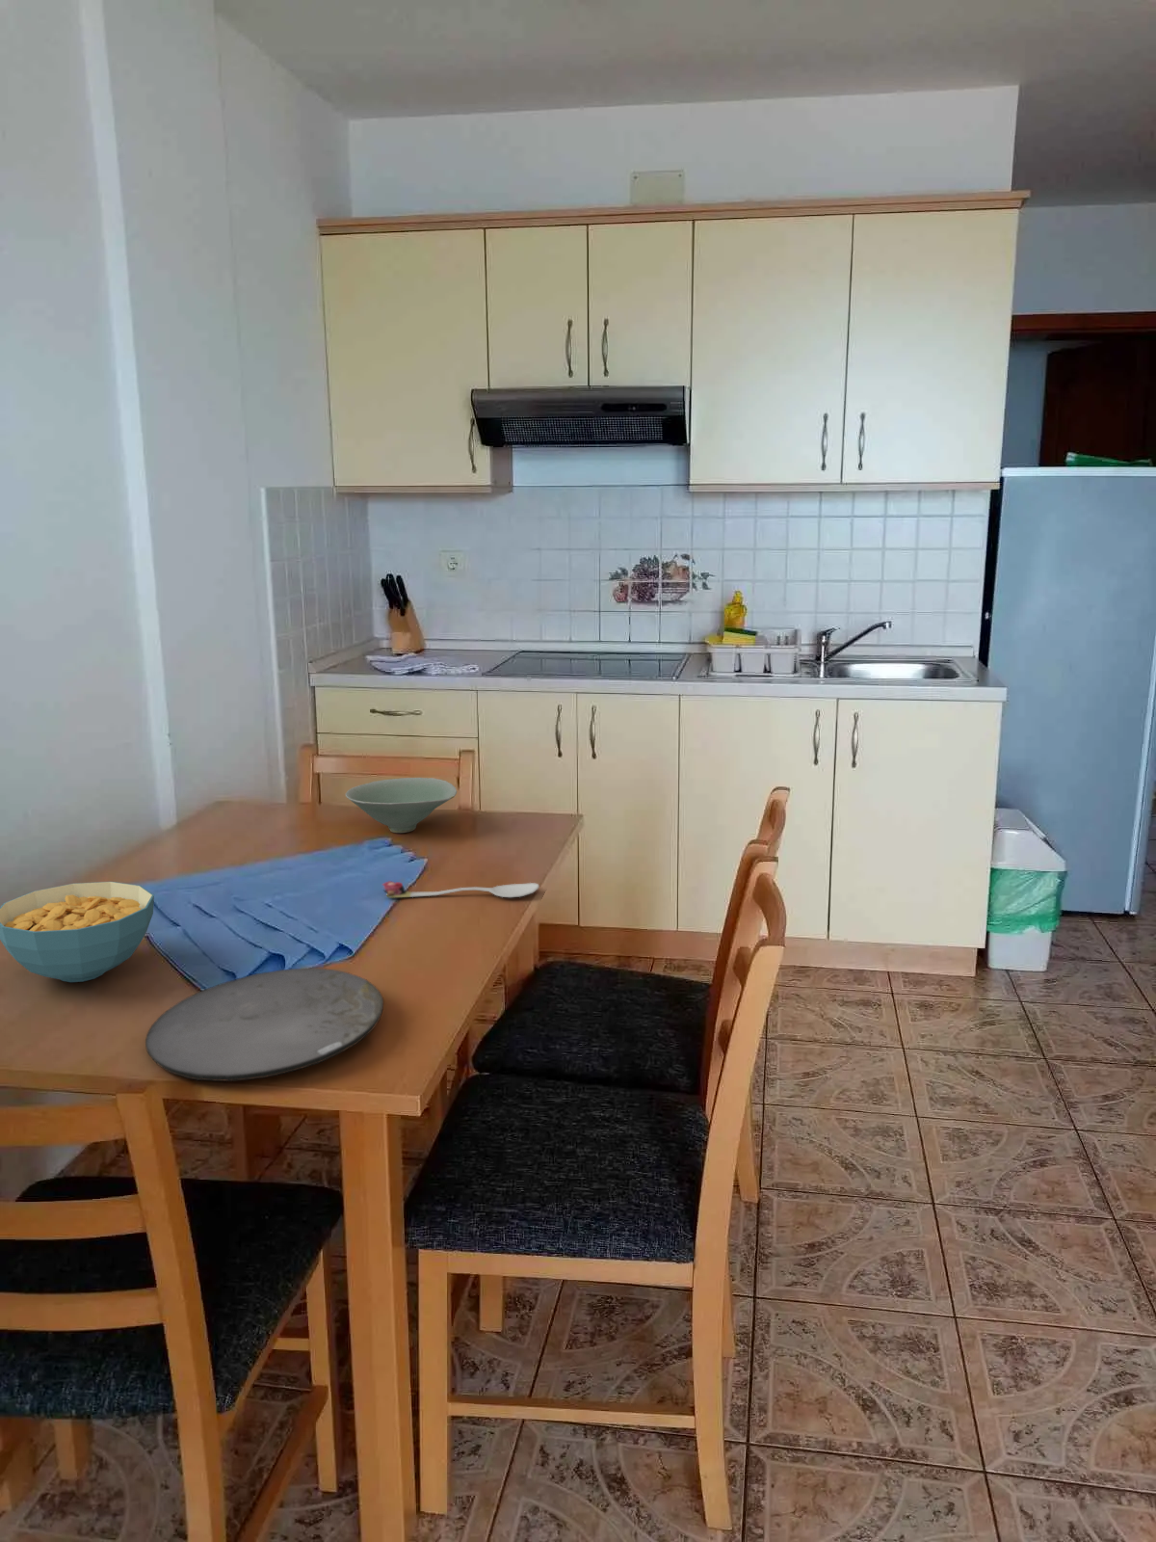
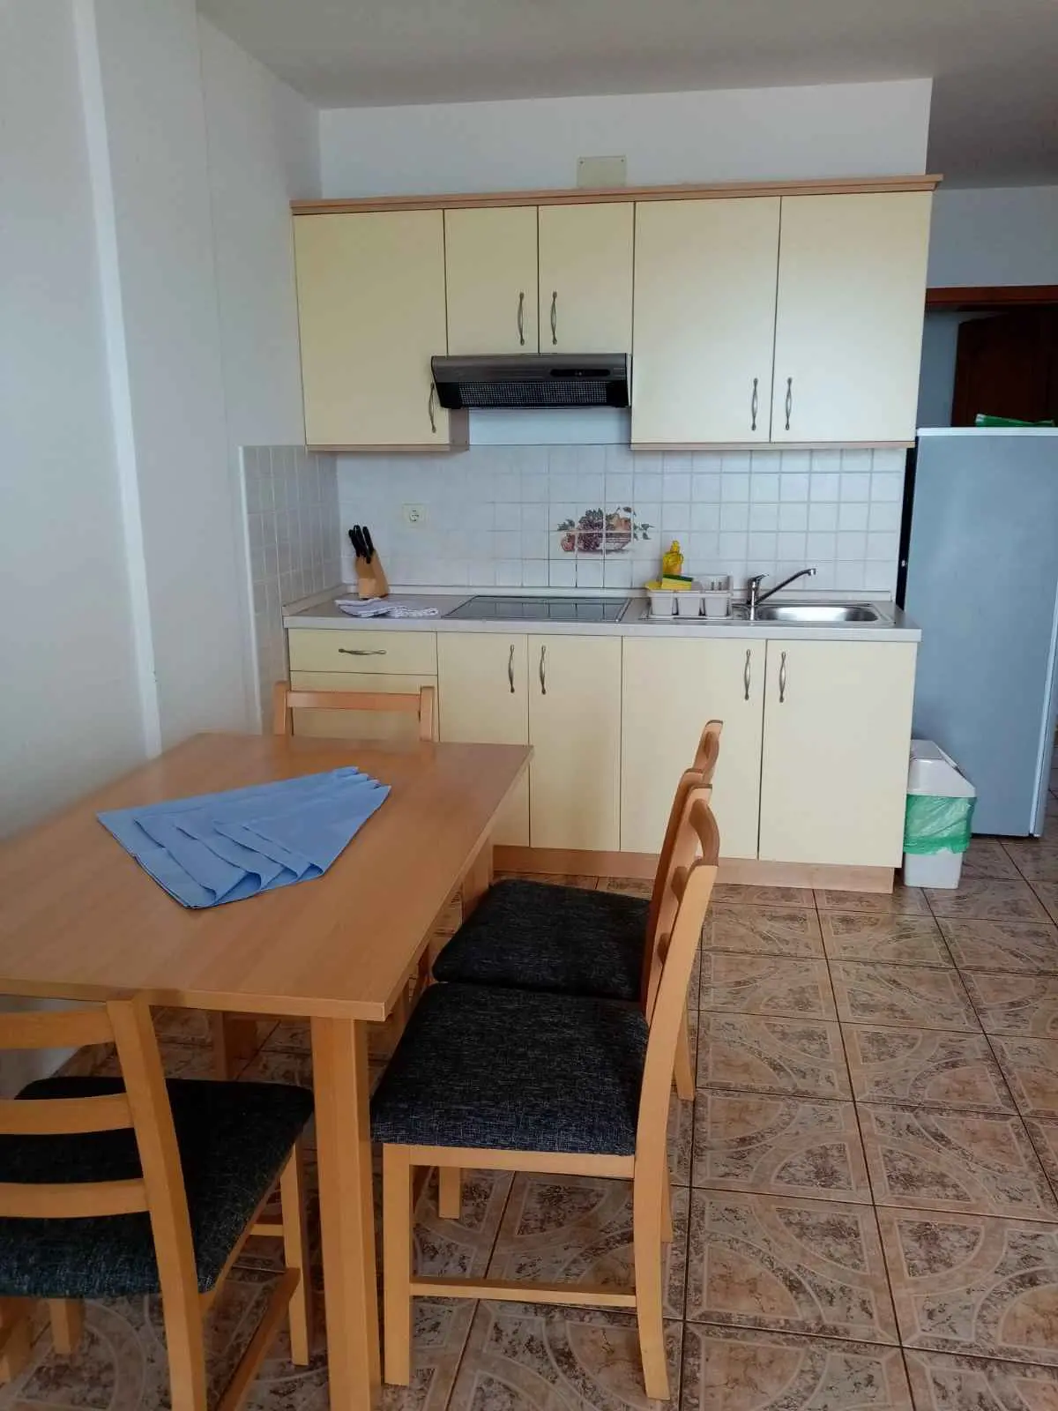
- cereal bowl [0,880,155,983]
- spoon [380,880,540,898]
- bowl [345,777,458,834]
- plate [144,968,385,1082]
